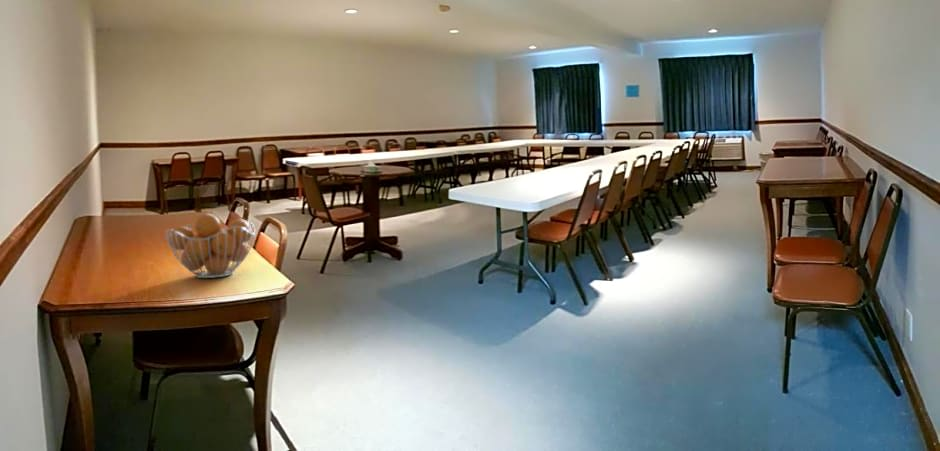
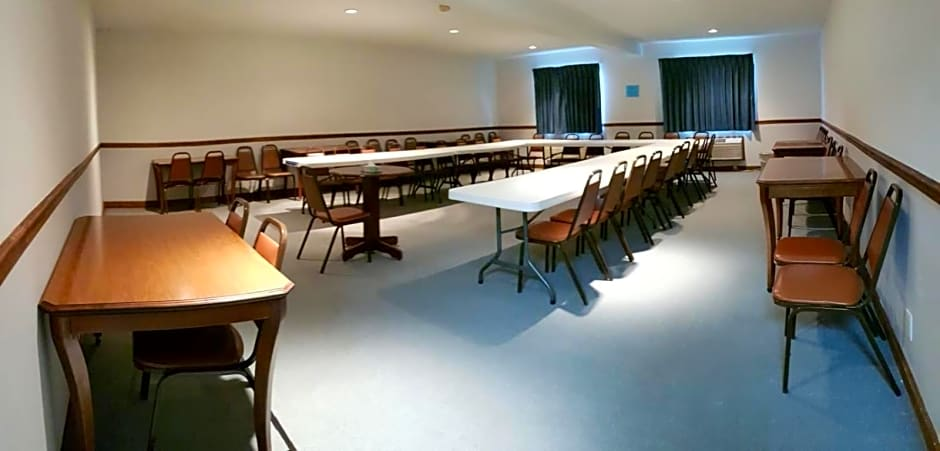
- fruit basket [164,212,256,279]
